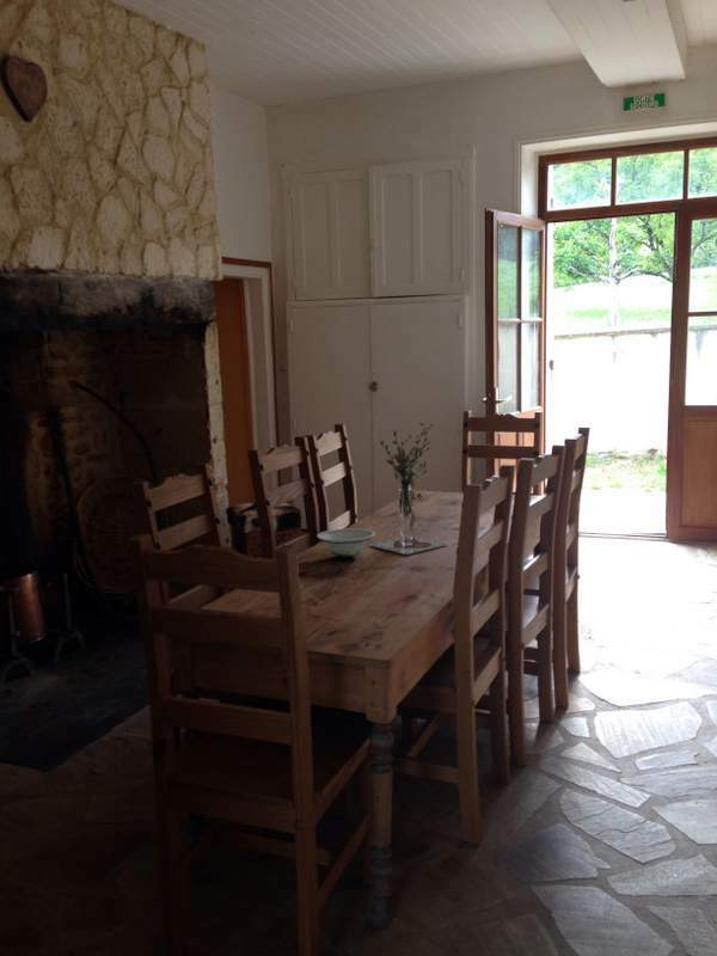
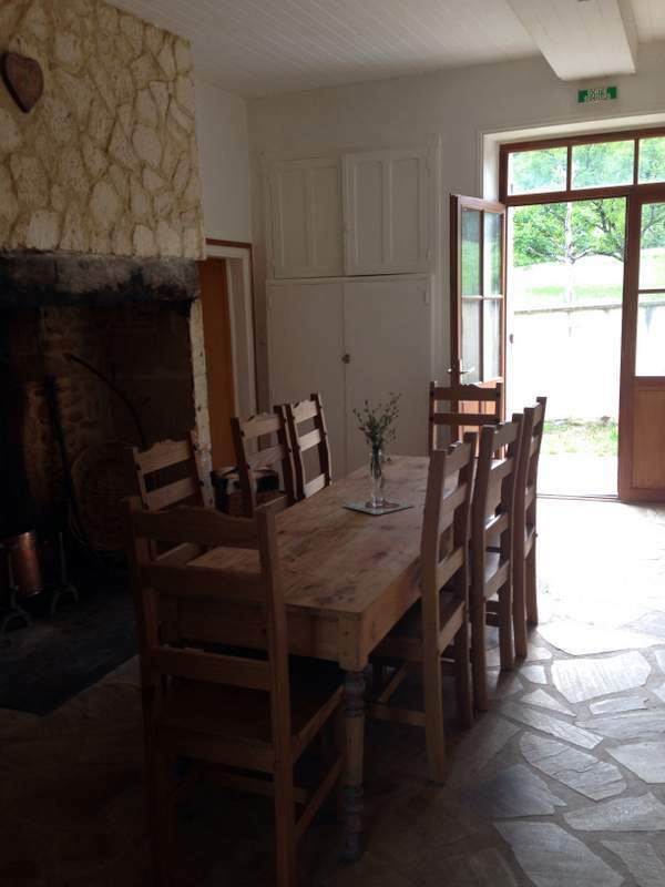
- bowl [315,527,376,559]
